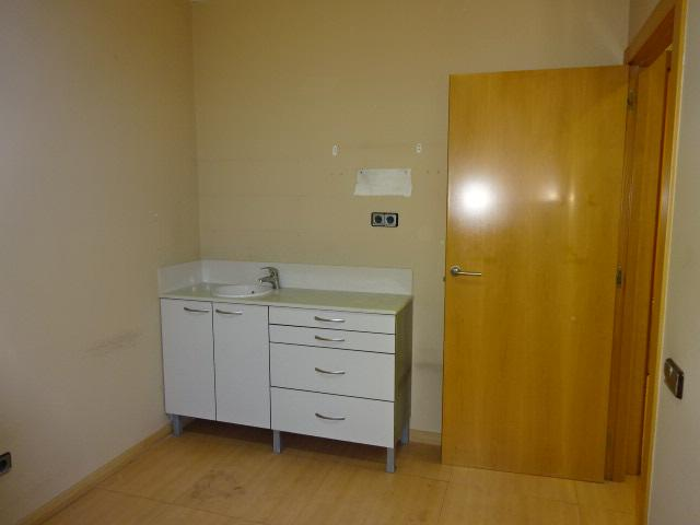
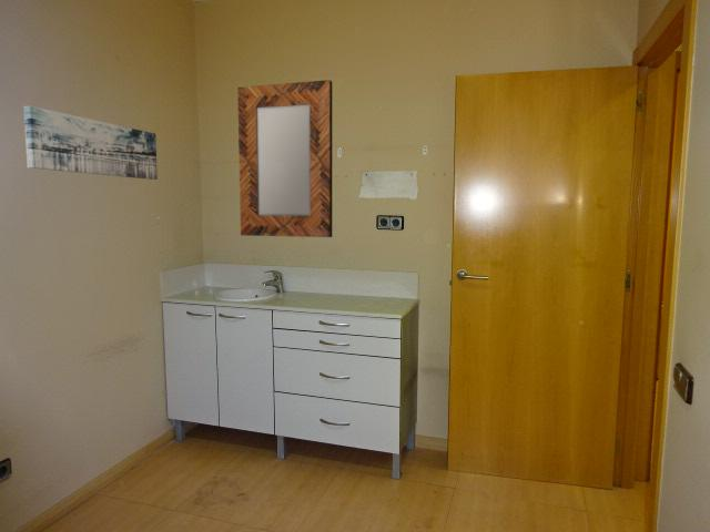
+ wall art [22,105,159,181]
+ home mirror [237,79,333,238]
